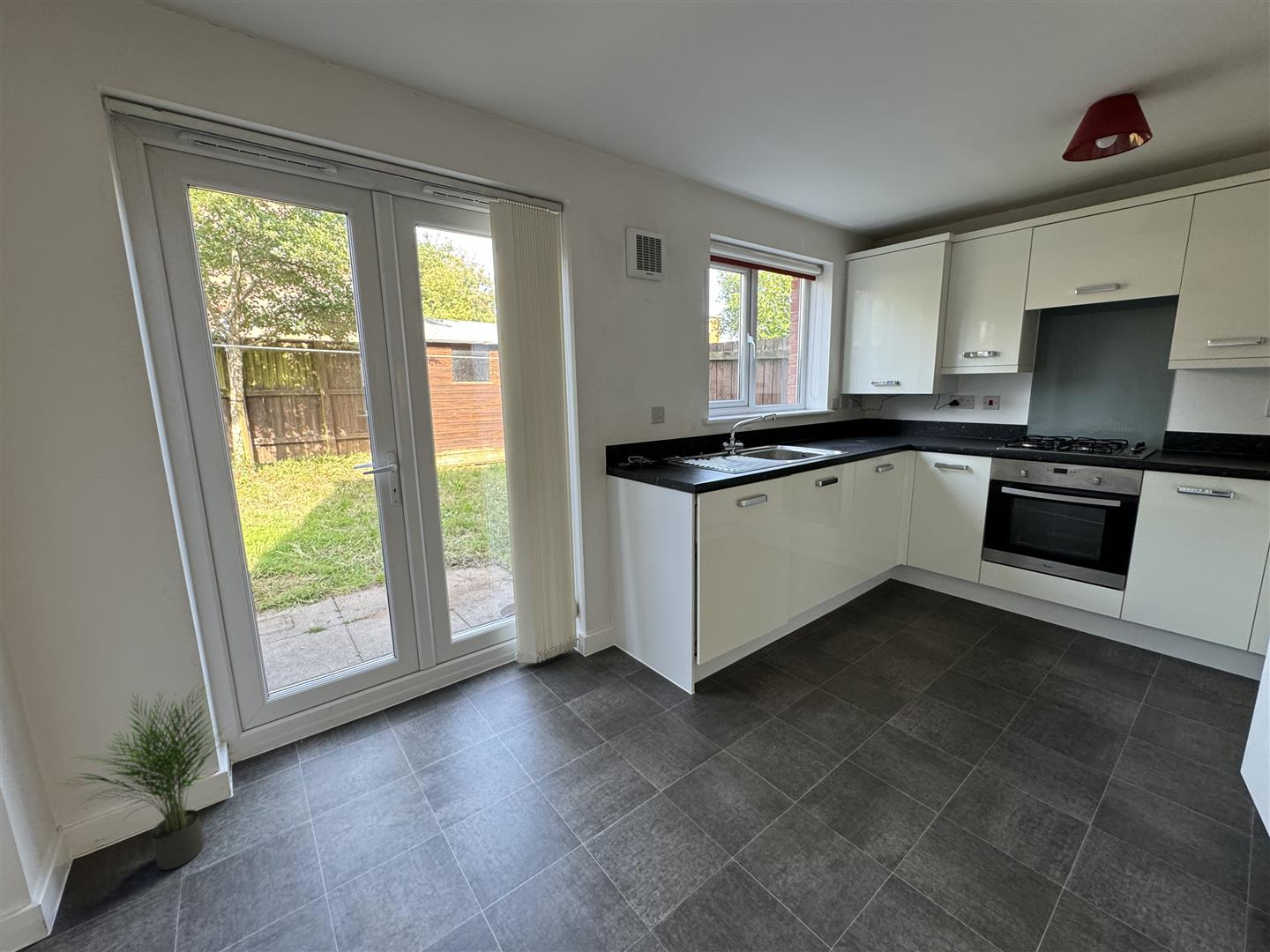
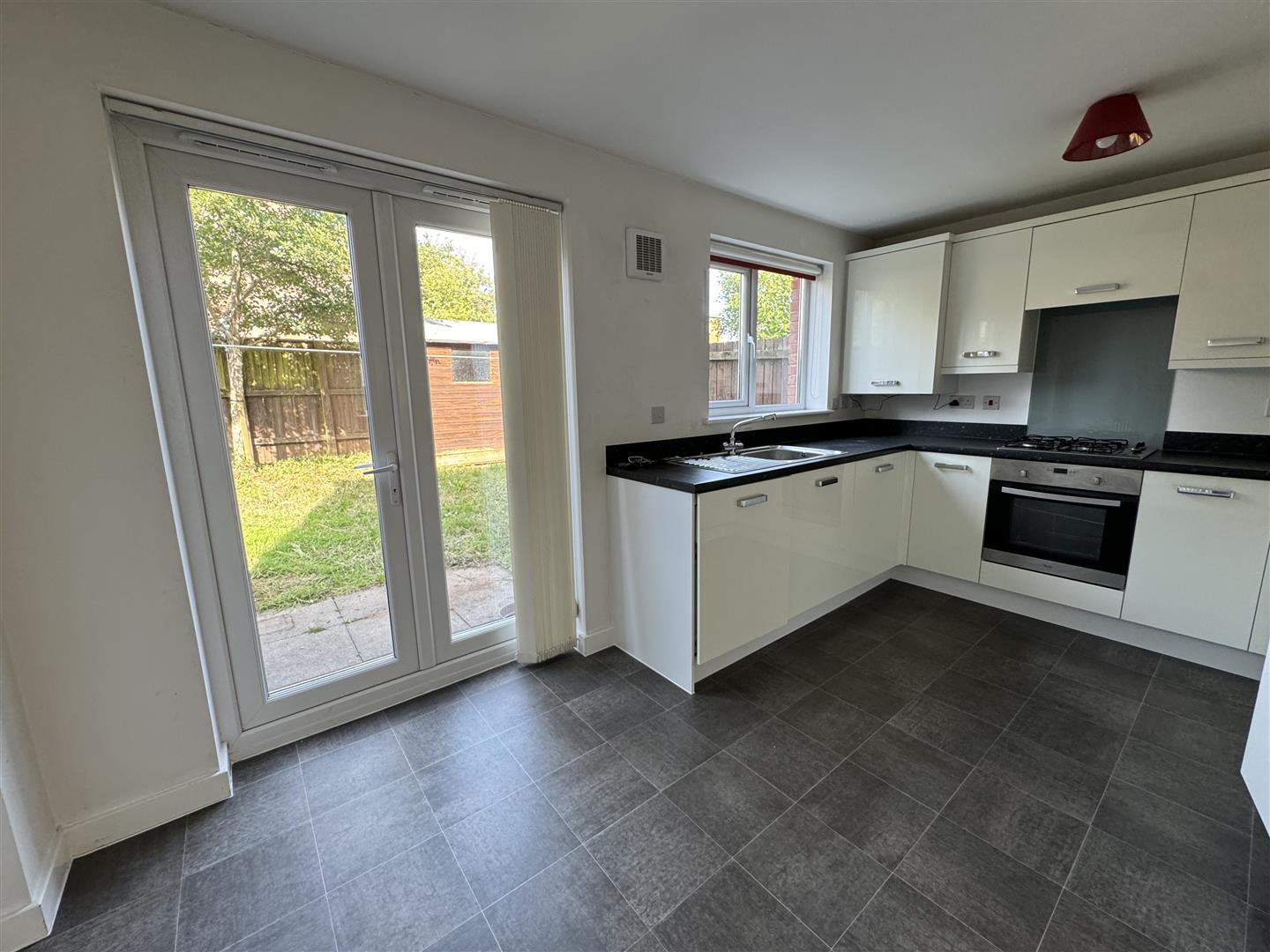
- potted plant [49,681,233,871]
